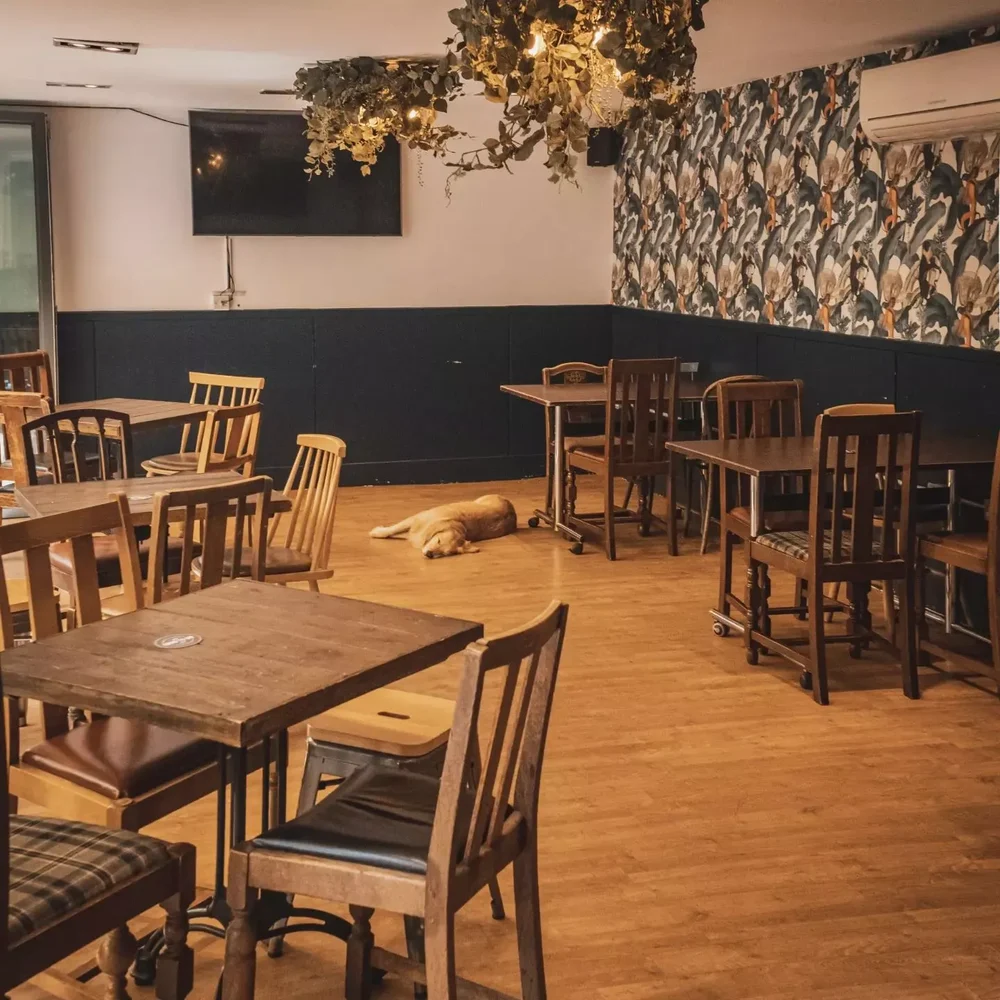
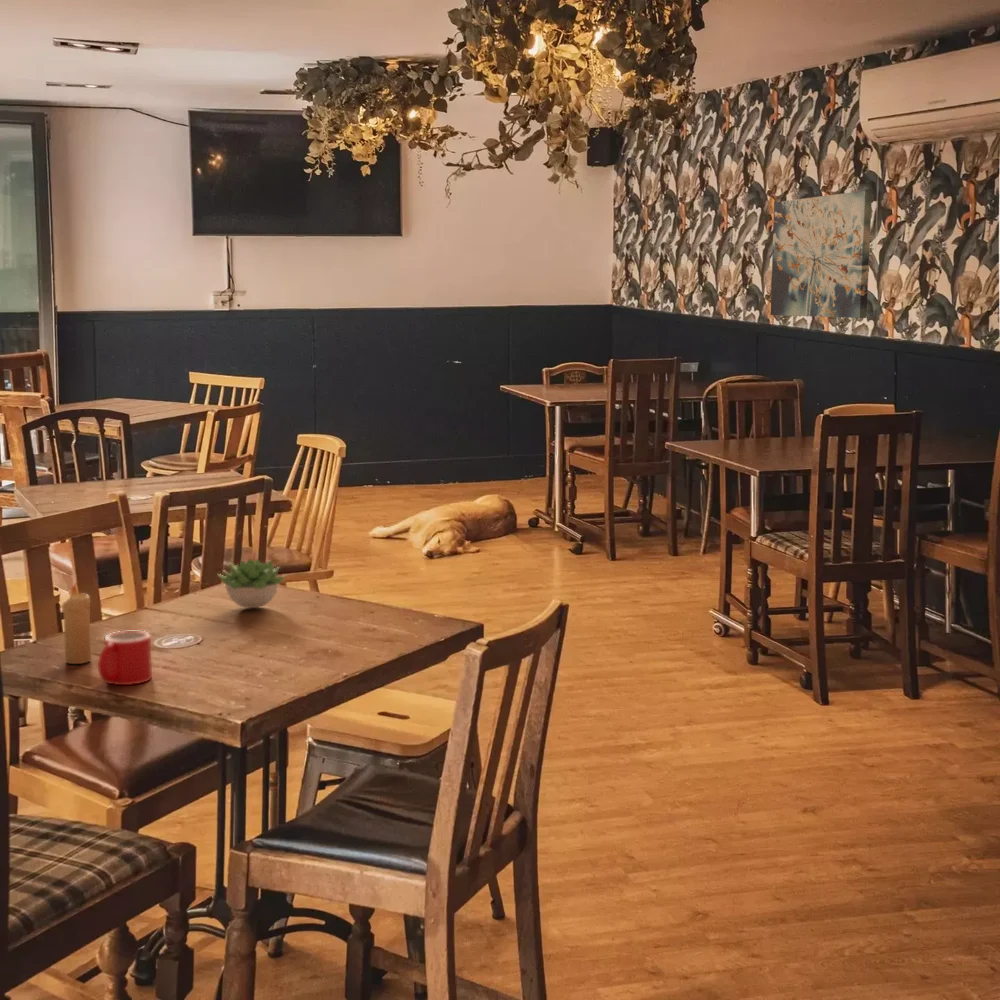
+ candle [61,581,92,665]
+ mug [97,630,153,686]
+ succulent plant [216,558,287,609]
+ wall art [769,190,873,319]
